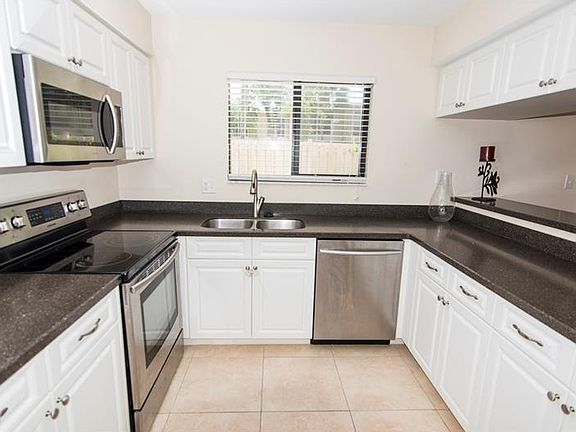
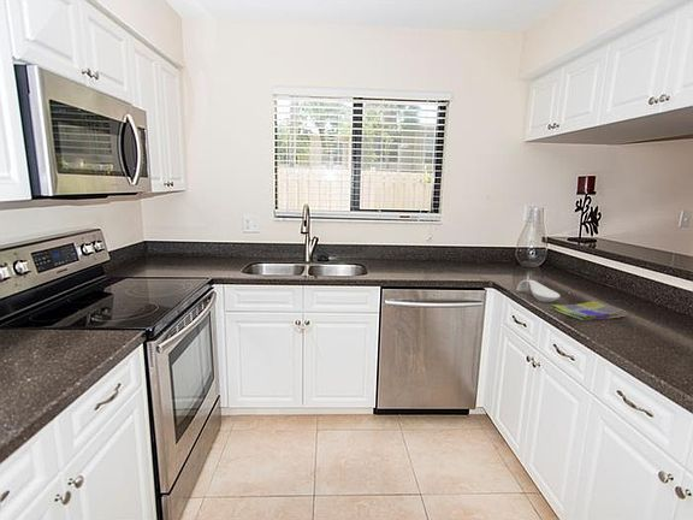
+ spoon rest [516,279,561,303]
+ dish towel [550,300,628,321]
